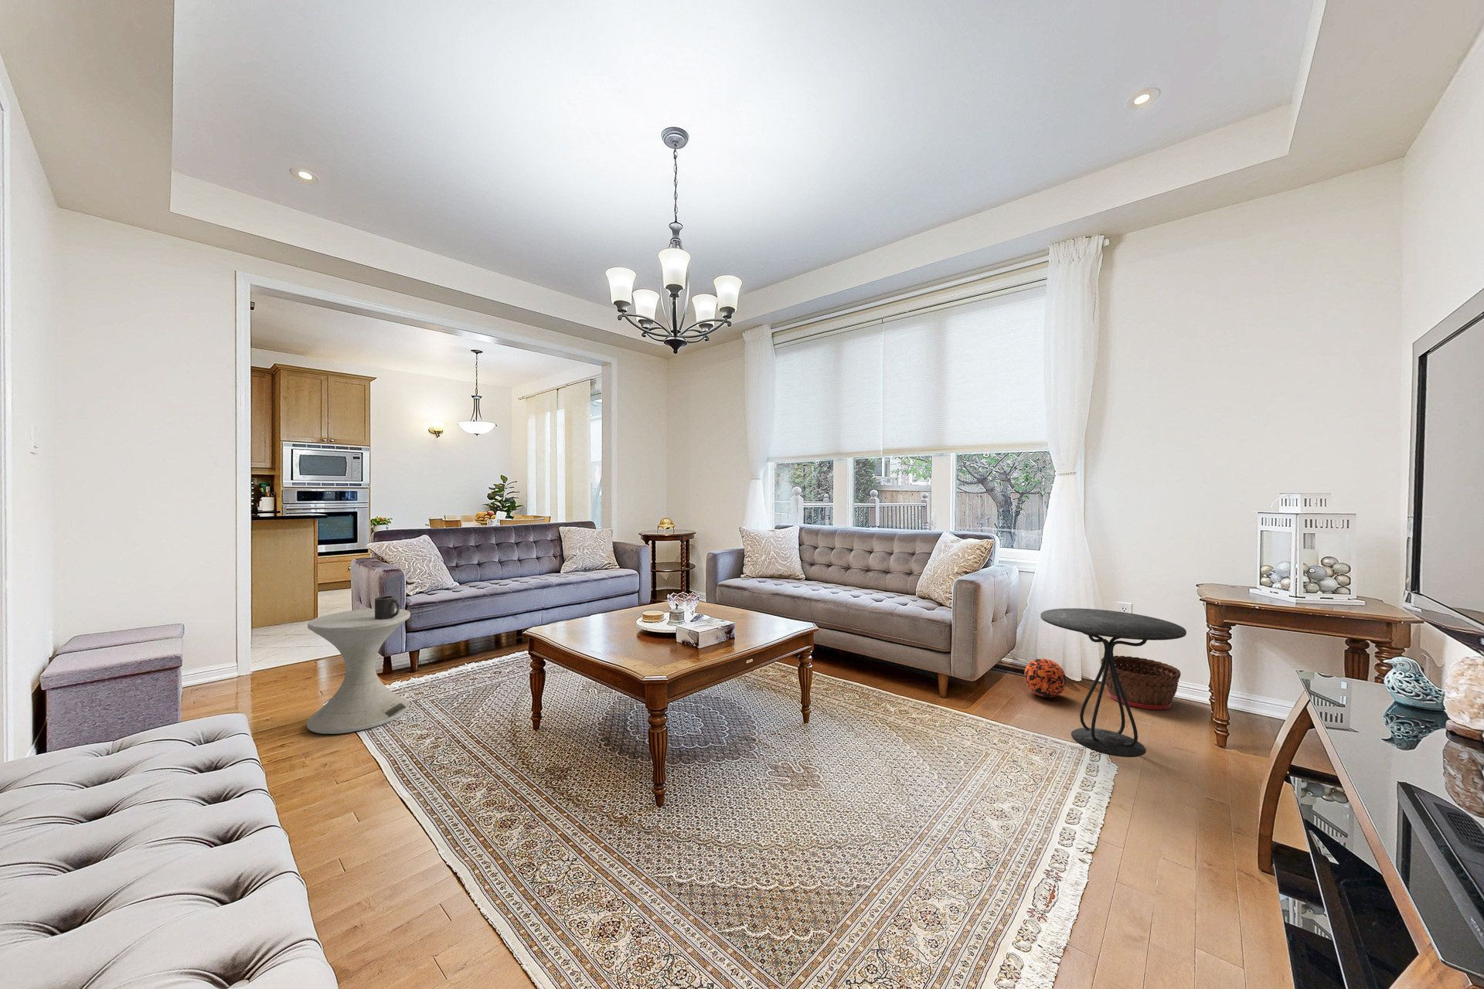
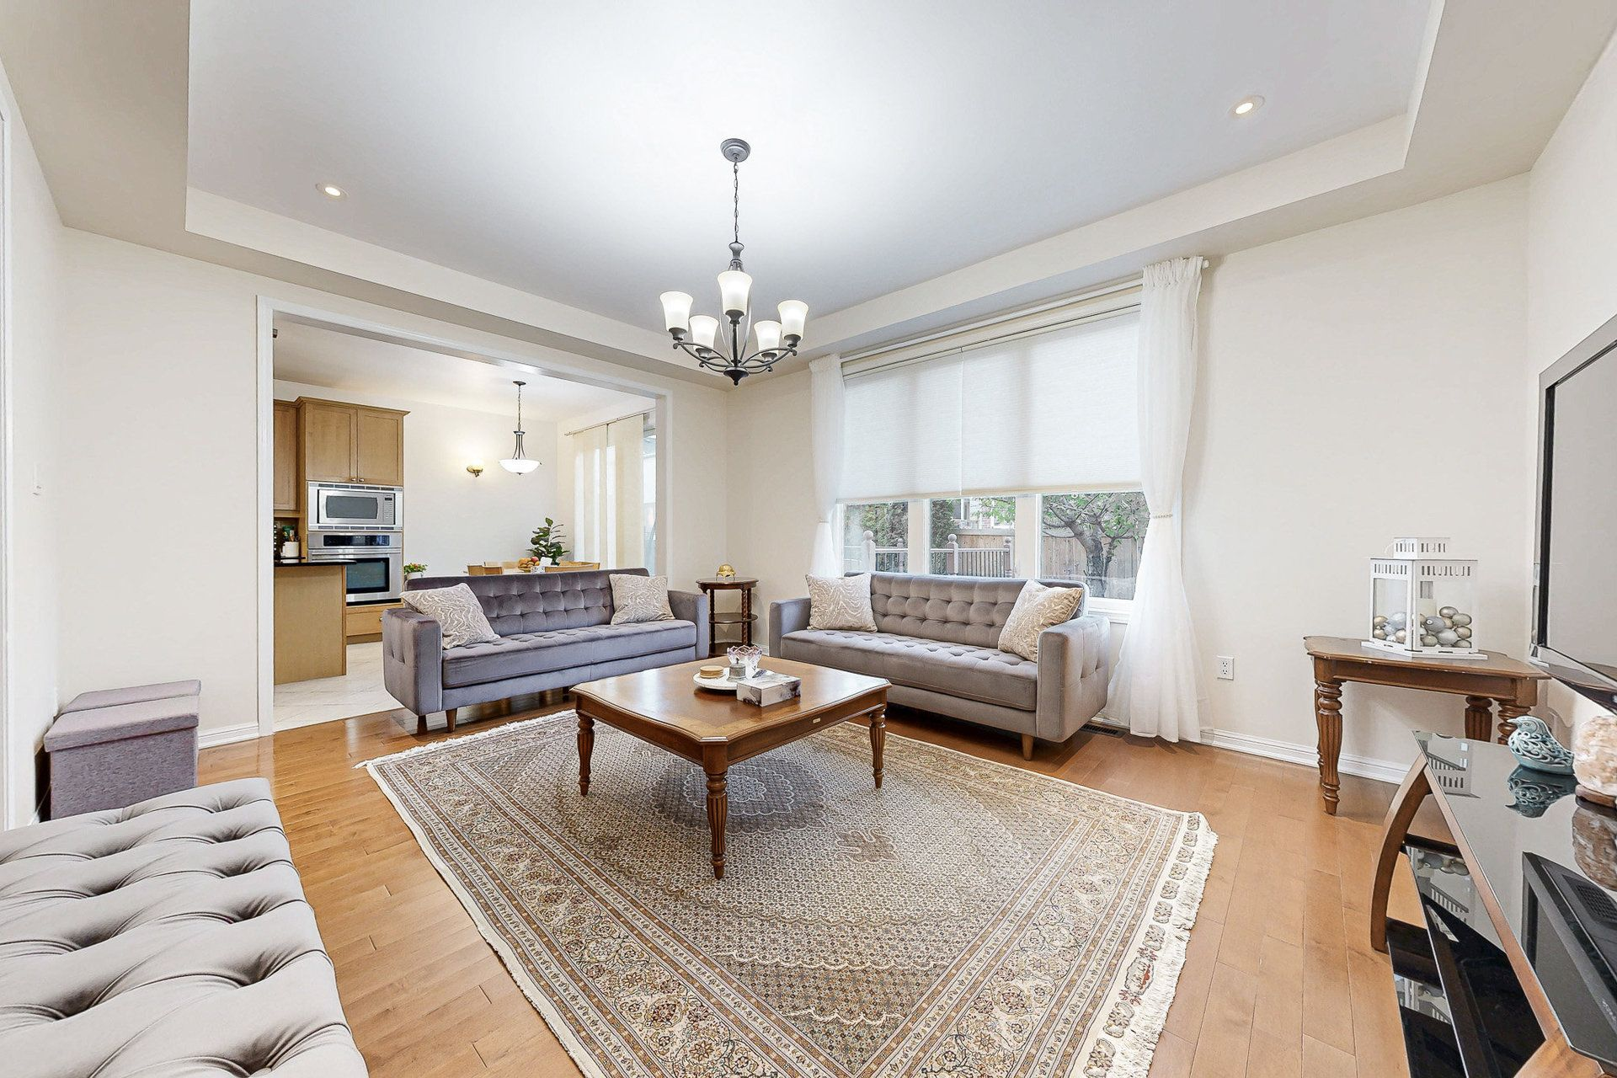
- side table [1040,607,1187,757]
- side table [306,608,411,735]
- basket [1100,656,1181,711]
- mug [374,595,401,619]
- decorative ball [1024,658,1067,698]
